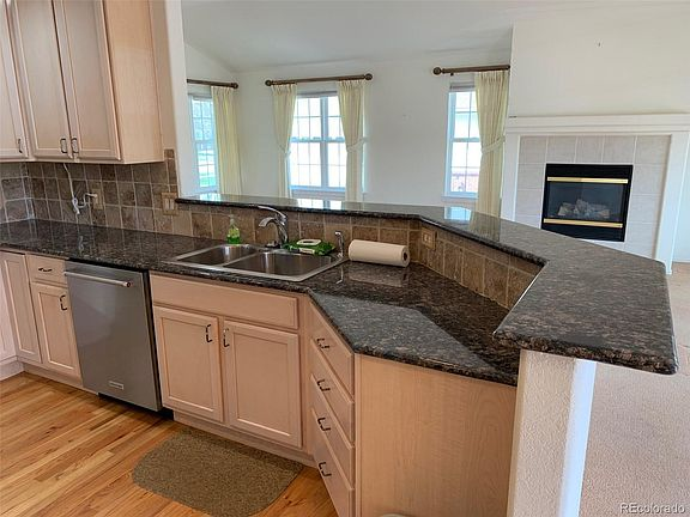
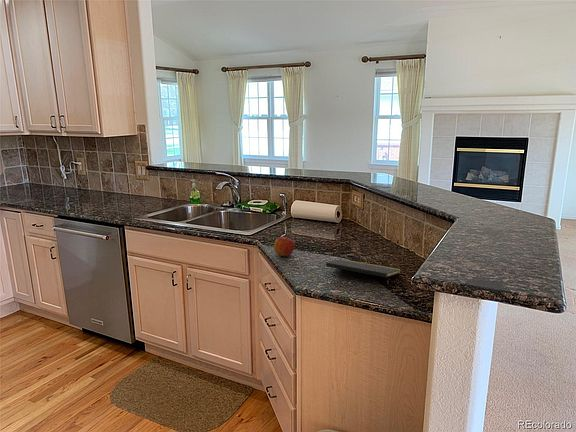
+ notepad [325,259,402,287]
+ apple [273,236,296,257]
